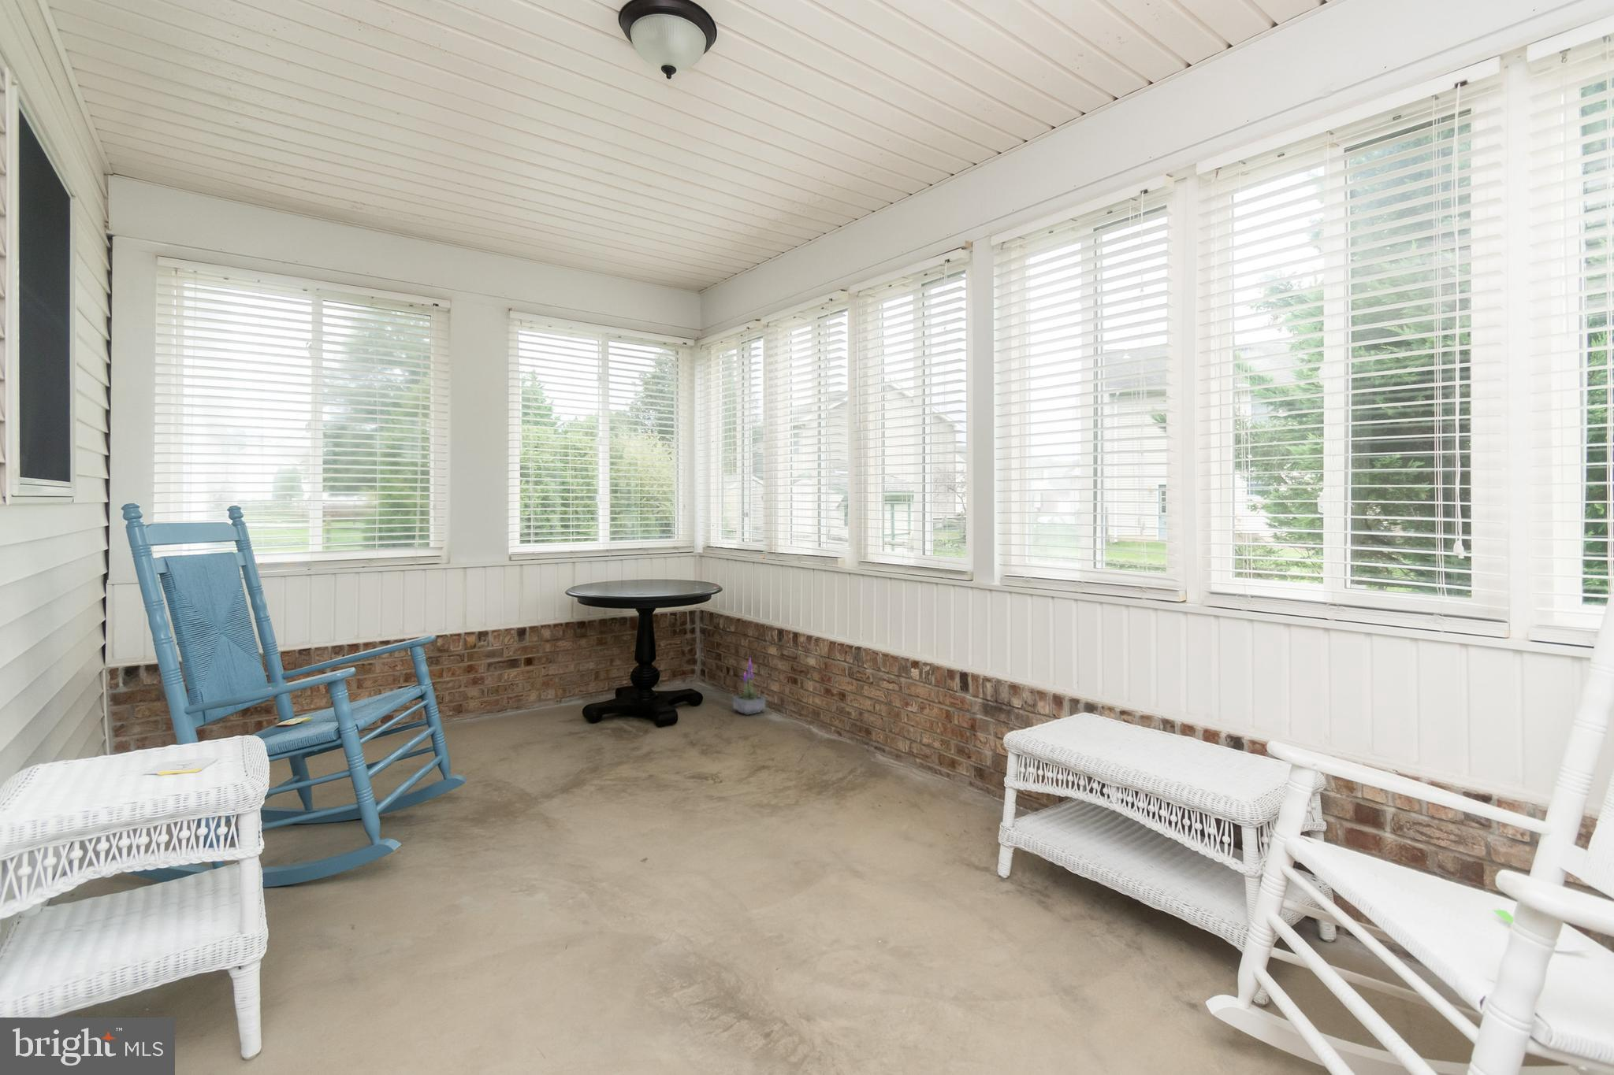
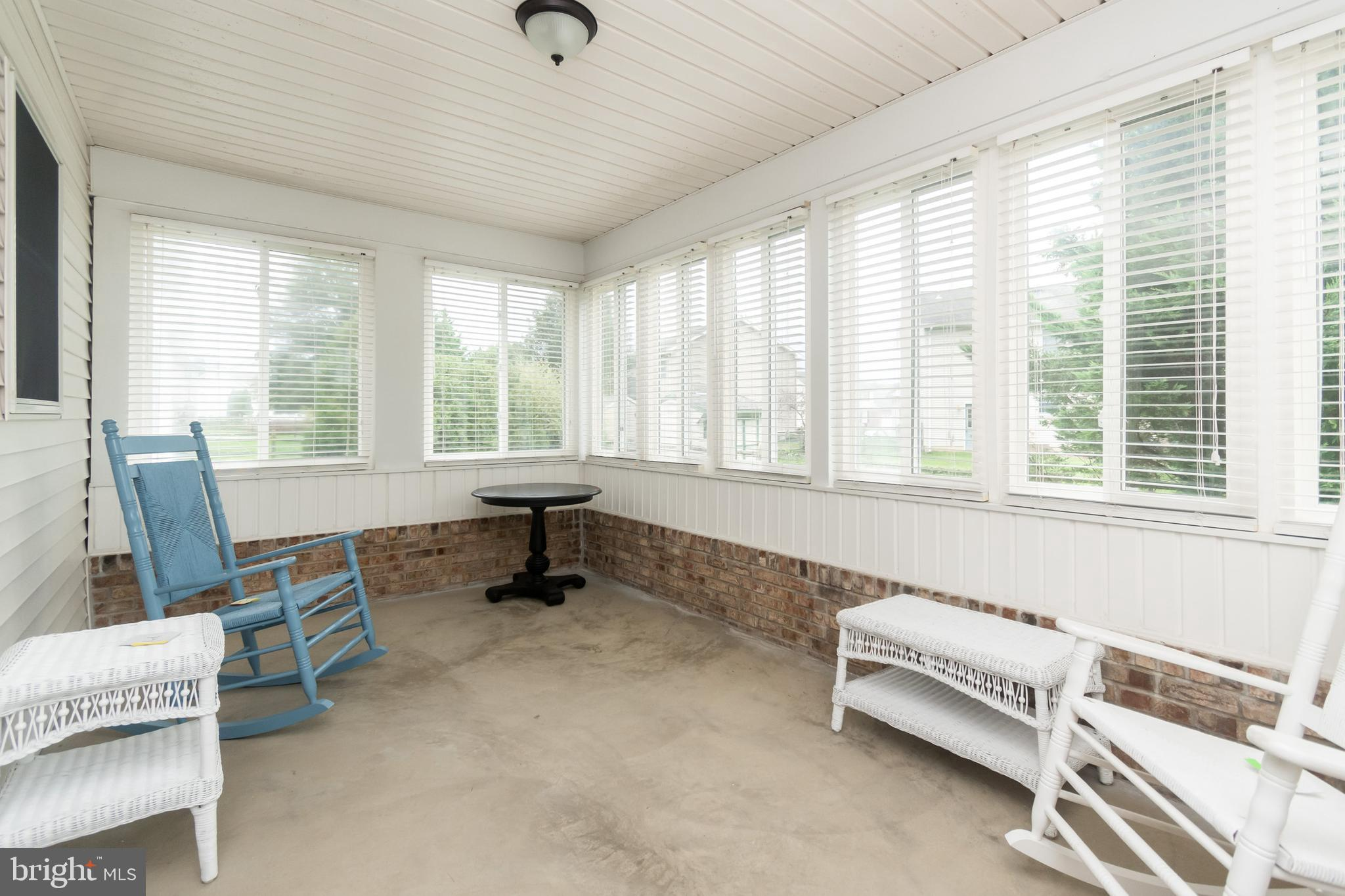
- potted plant [732,657,766,715]
